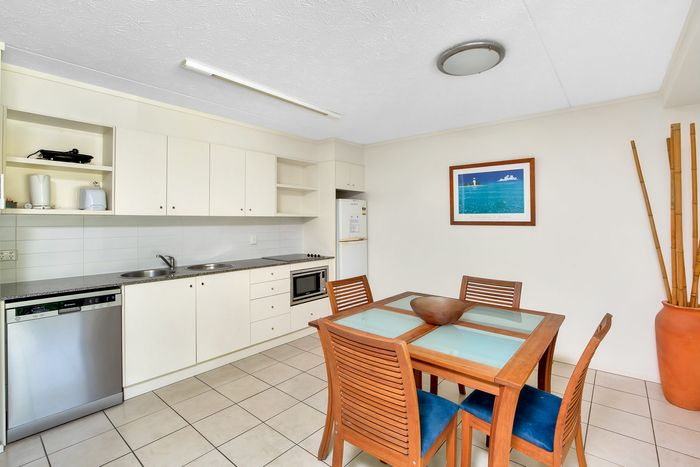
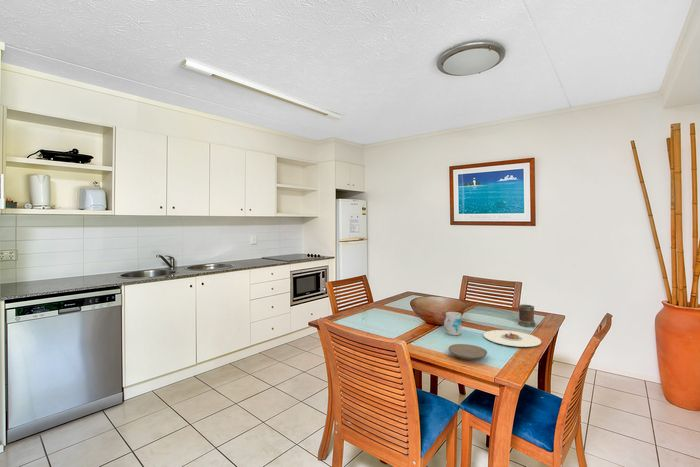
+ mug [517,303,536,328]
+ plate [483,329,542,348]
+ mug [443,311,462,336]
+ plate [447,343,488,361]
